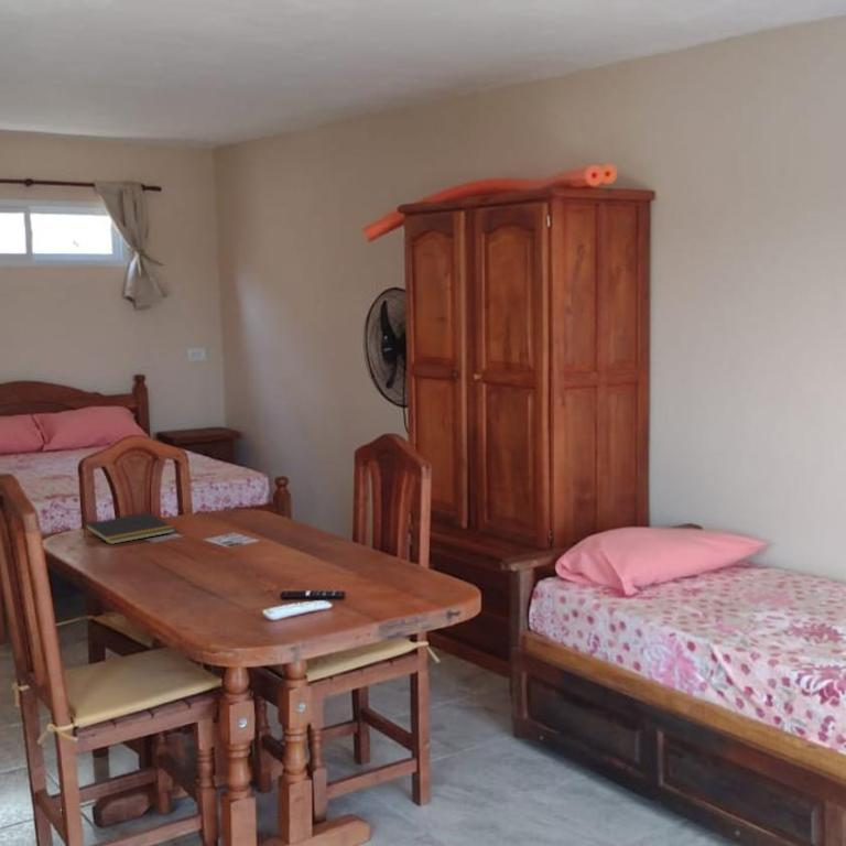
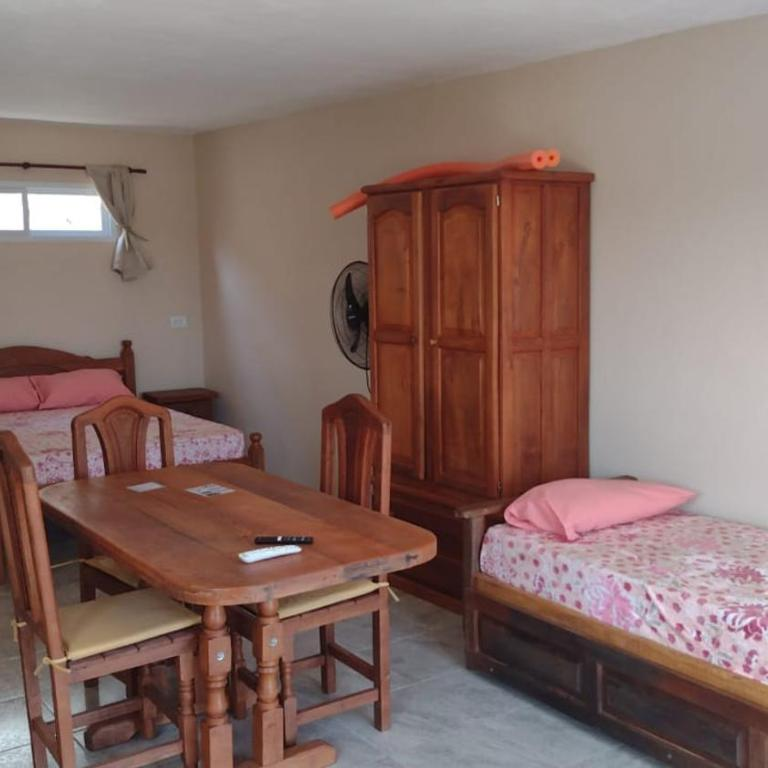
- notepad [83,511,176,545]
